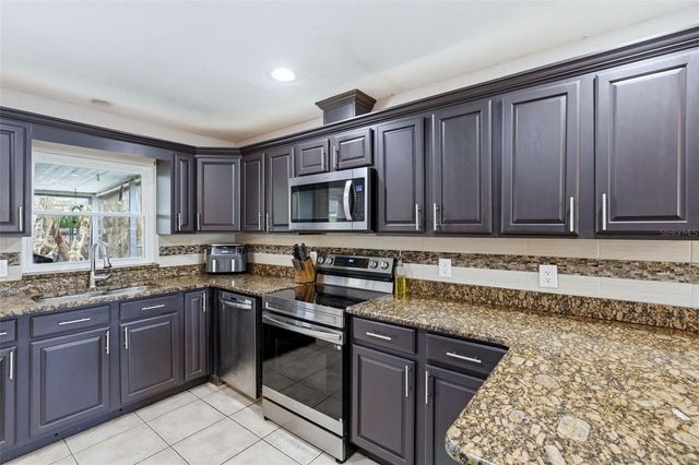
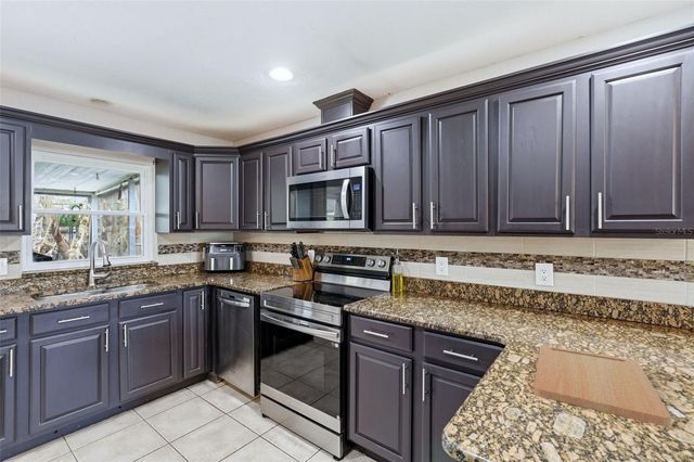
+ cutting board [534,345,672,427]
